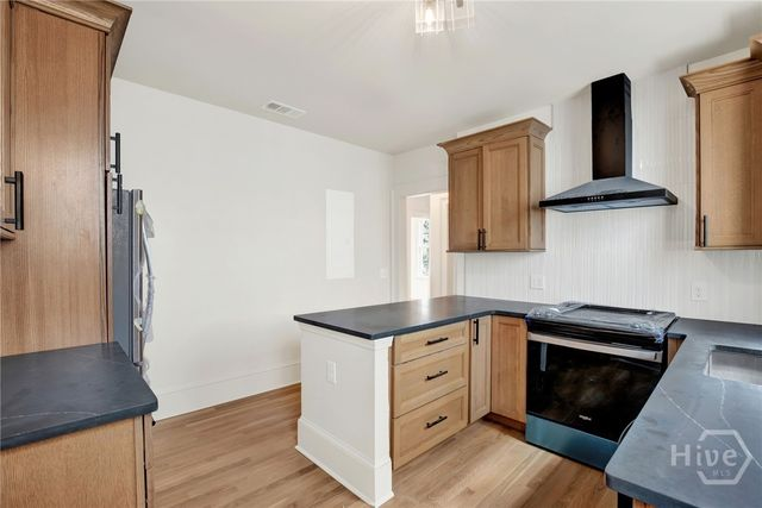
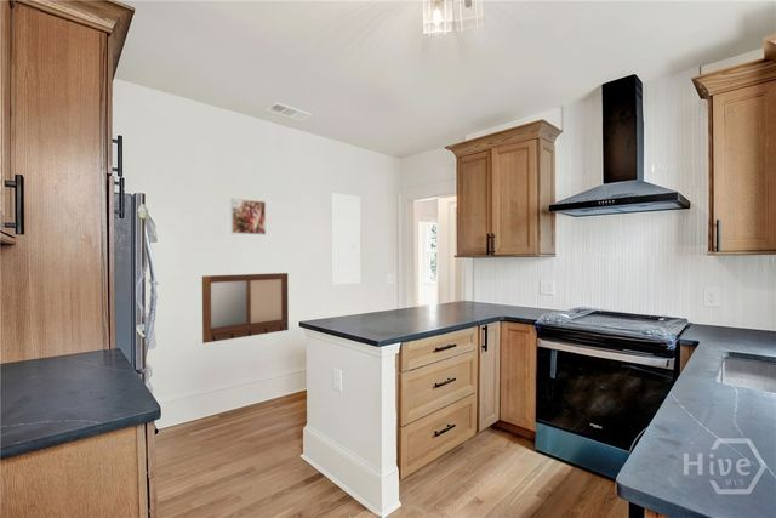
+ writing board [201,272,290,345]
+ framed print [230,198,267,235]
